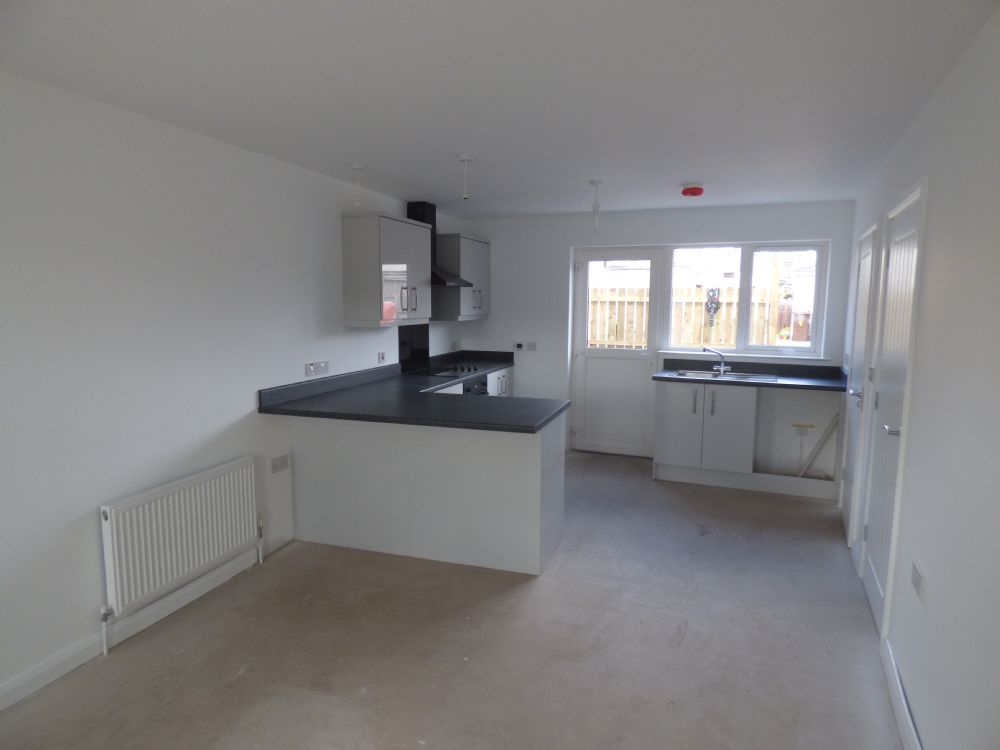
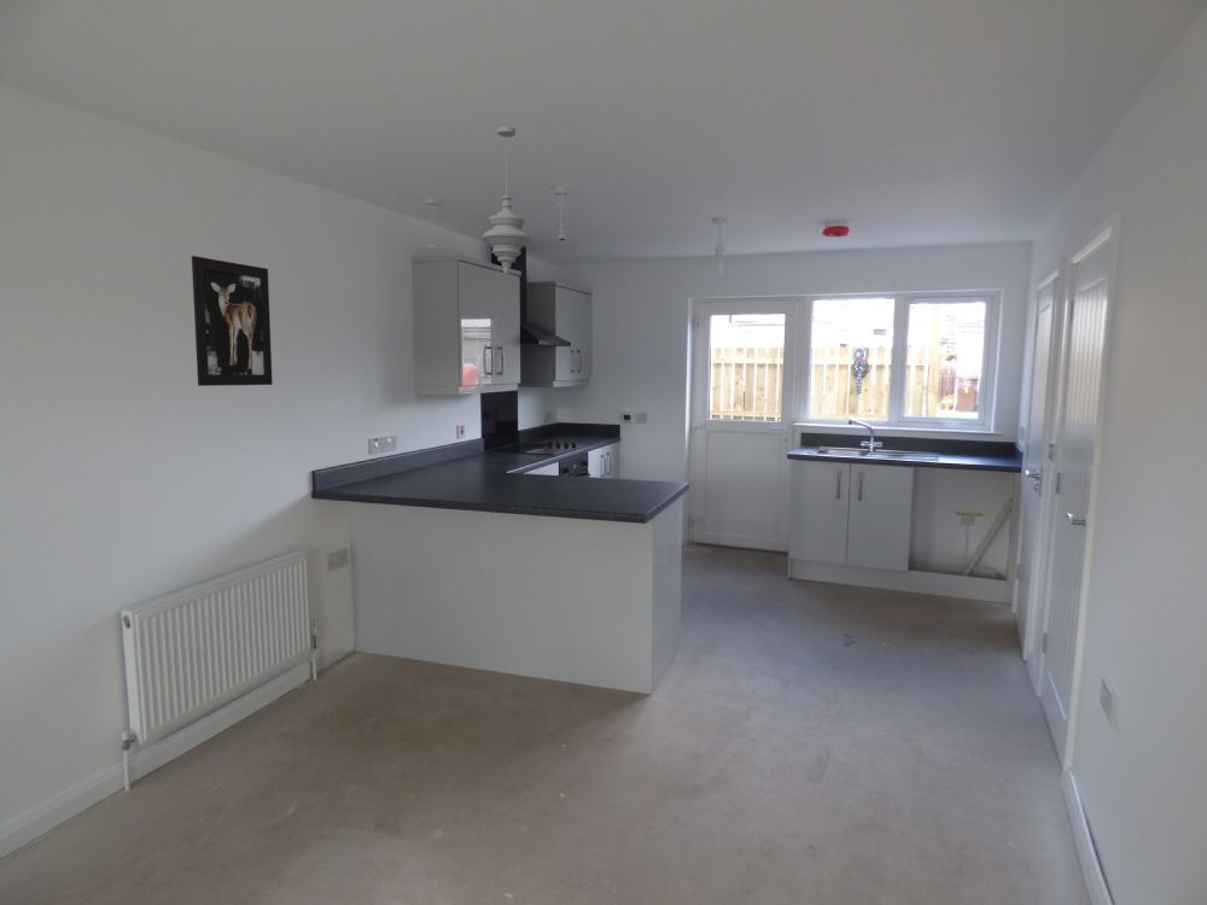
+ wall art [191,255,274,387]
+ pendant light [480,125,532,276]
